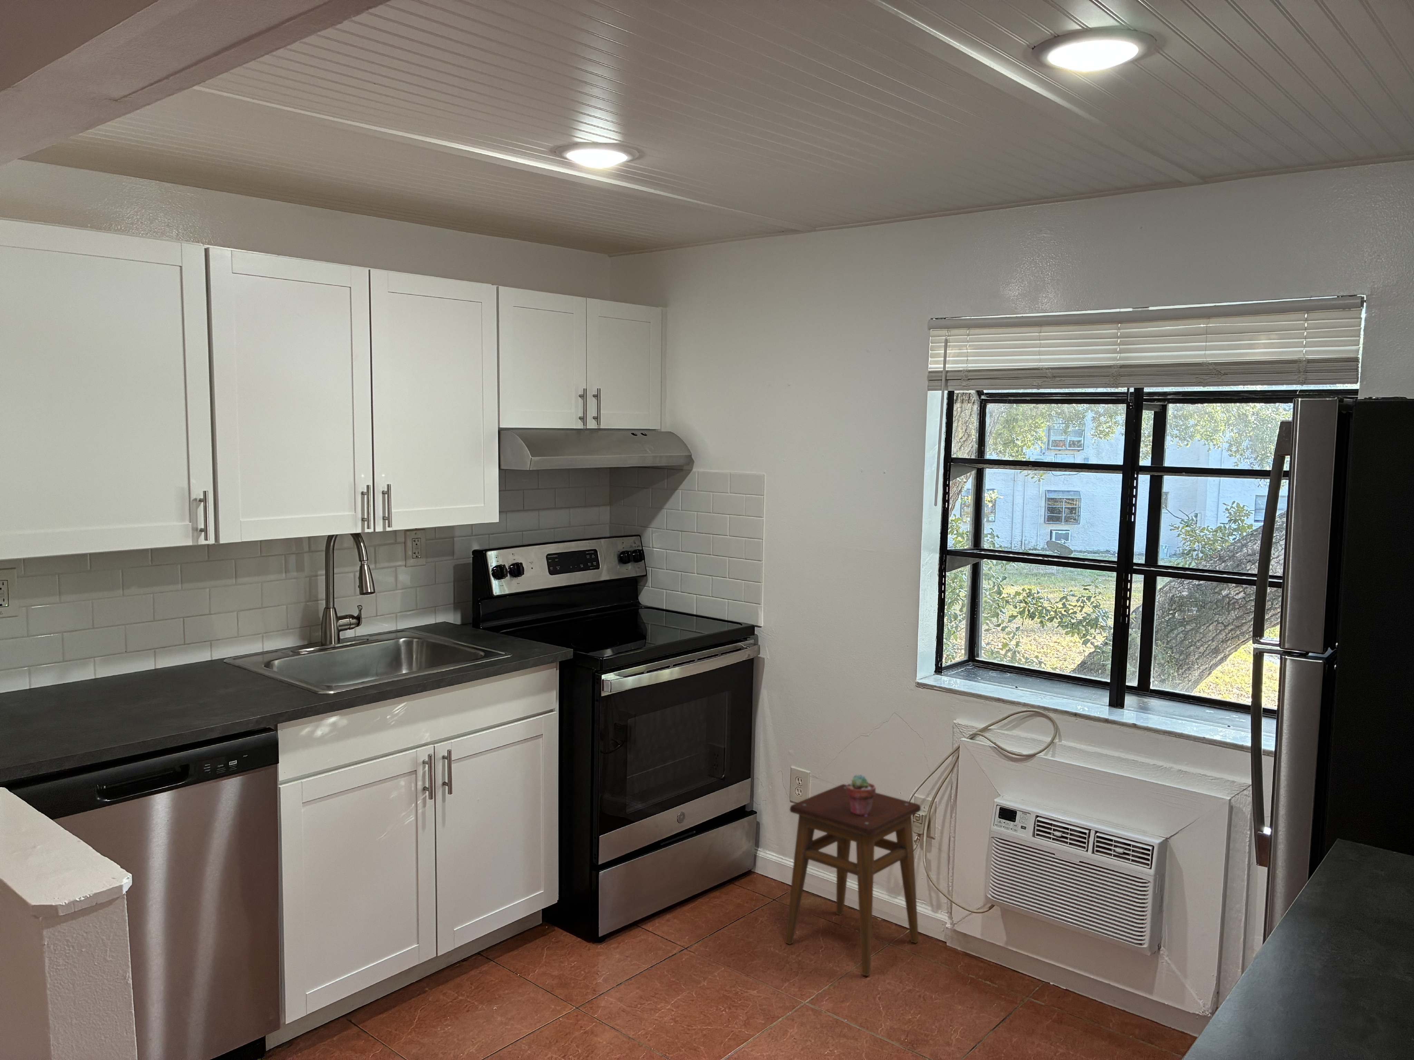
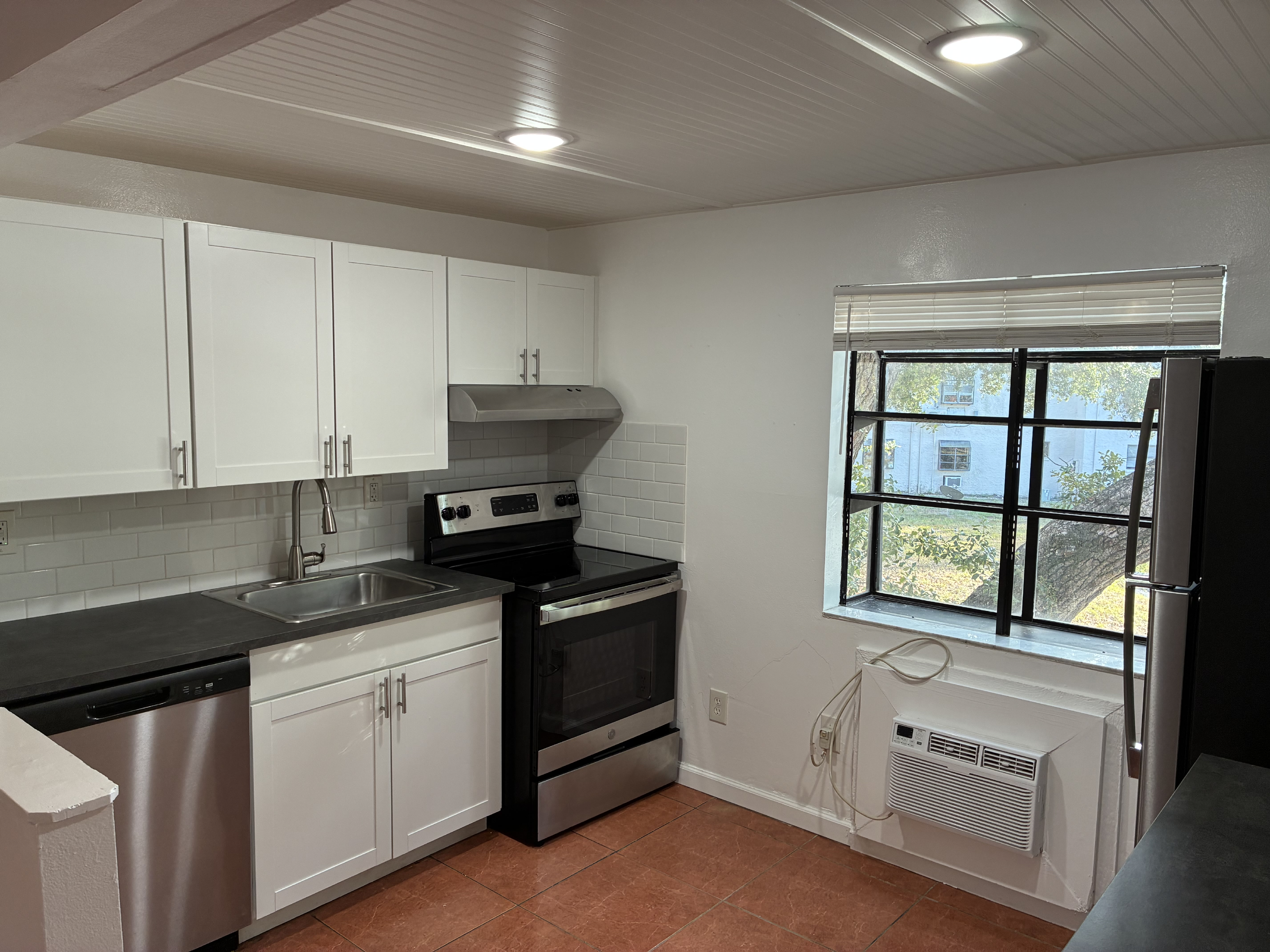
- potted succulent [846,774,876,816]
- stool [785,784,921,976]
